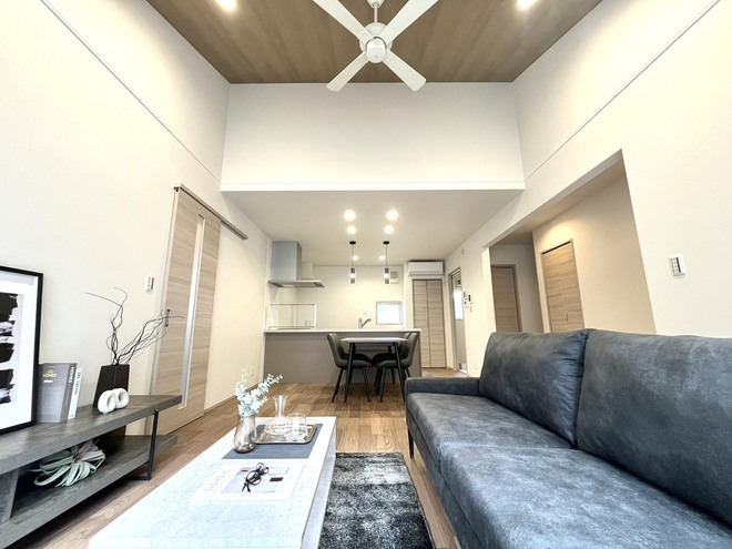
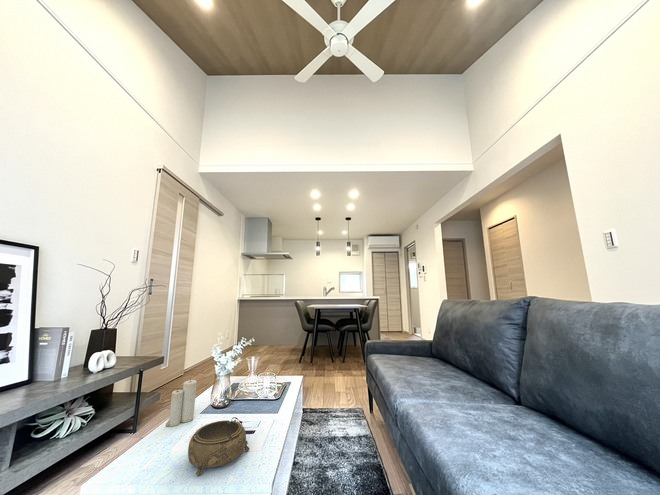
+ decorative bowl [187,419,251,477]
+ candle [164,377,198,427]
